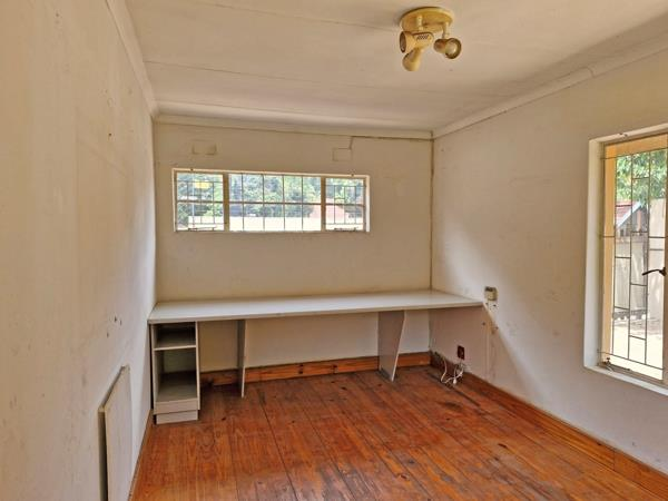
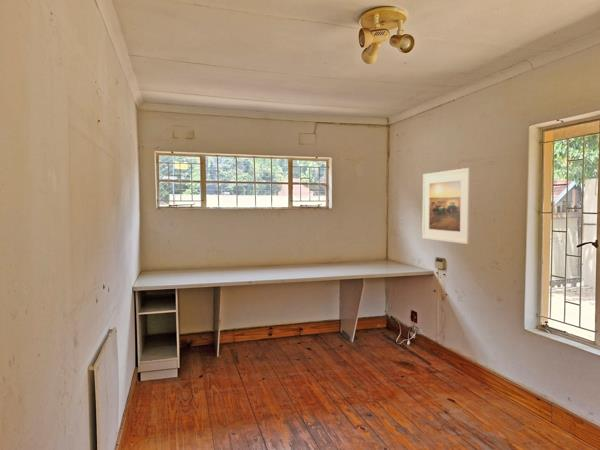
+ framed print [421,167,472,245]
